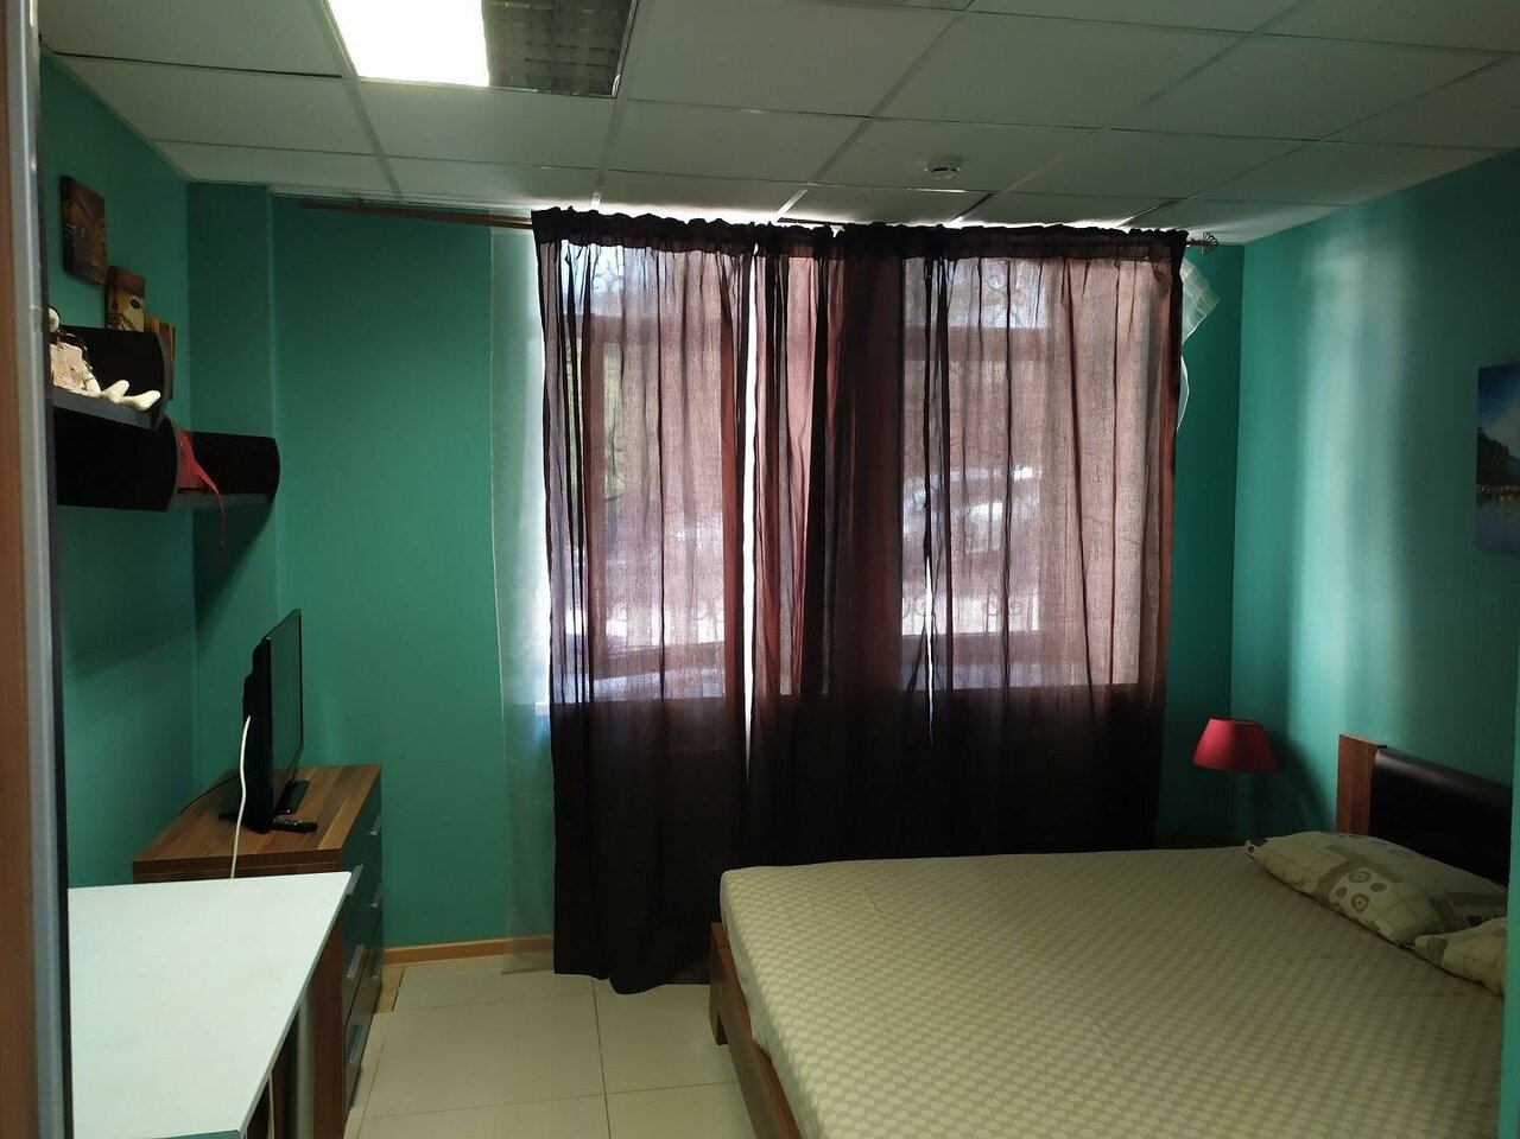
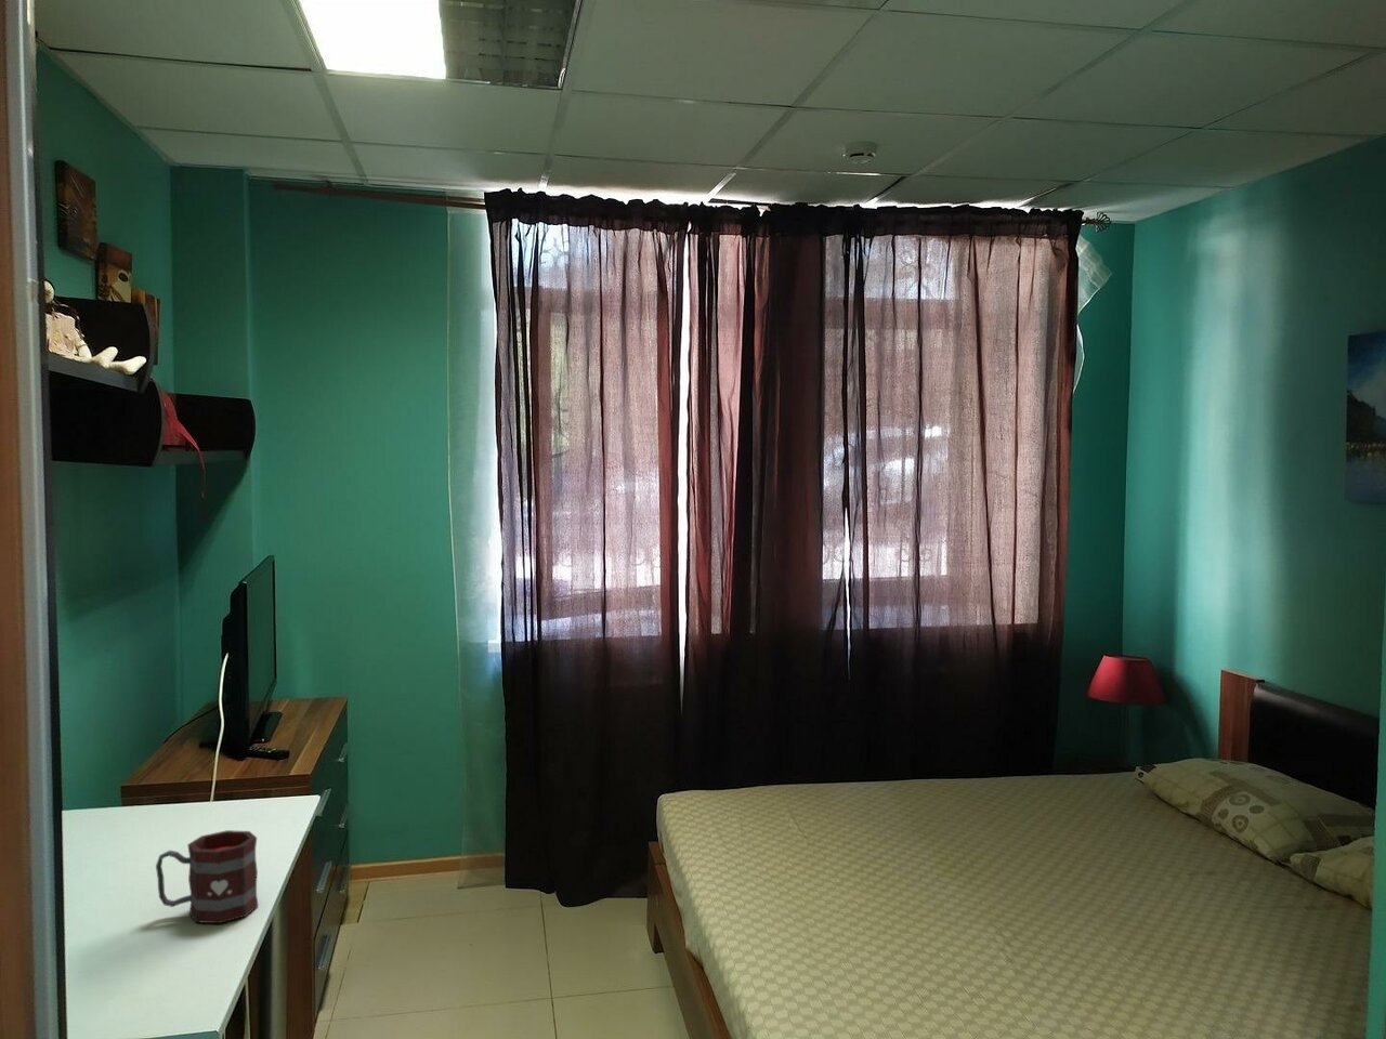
+ mug [155,829,260,924]
